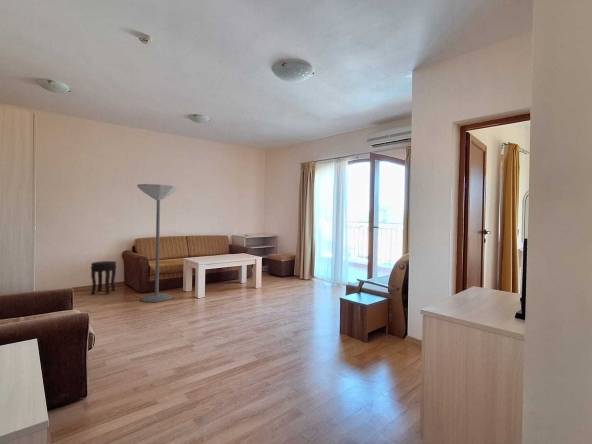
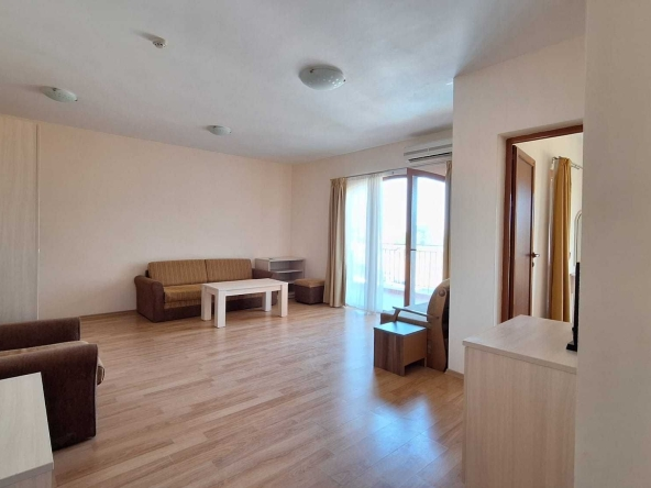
- floor lamp [136,183,180,303]
- side table [90,260,117,295]
